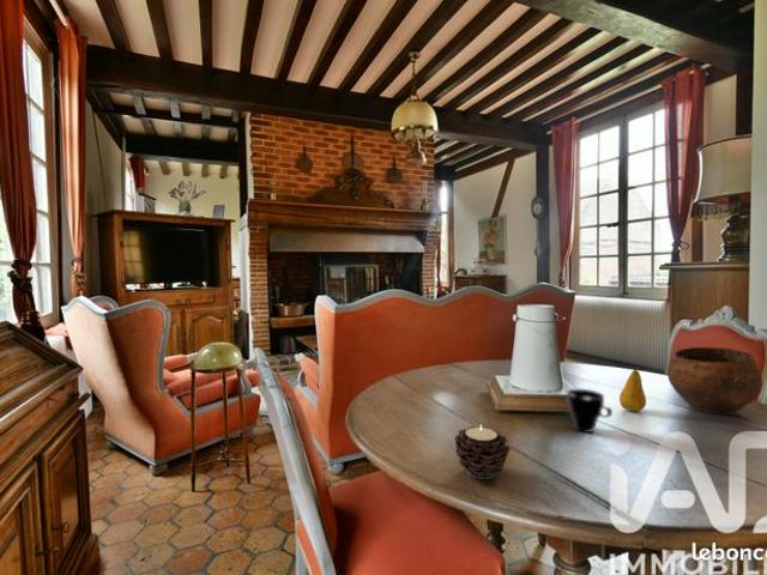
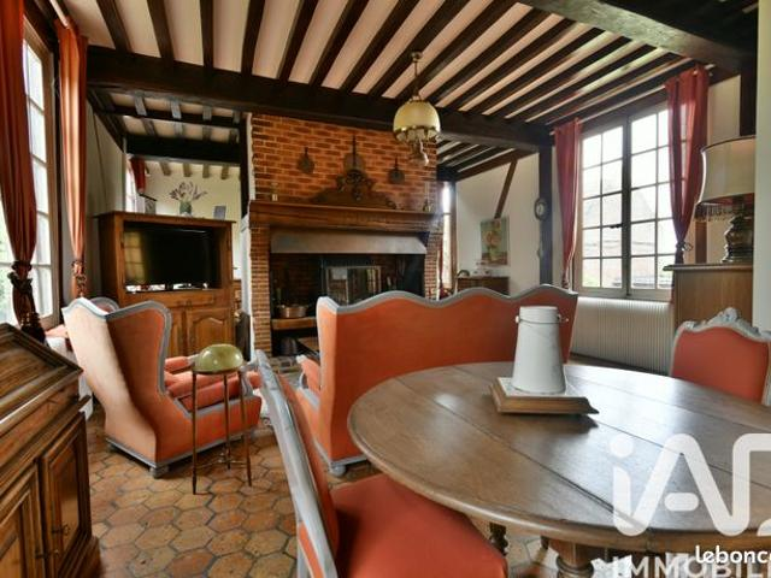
- bowl [666,346,763,416]
- cup [566,388,614,434]
- fruit [618,363,647,412]
- candle [453,424,511,480]
